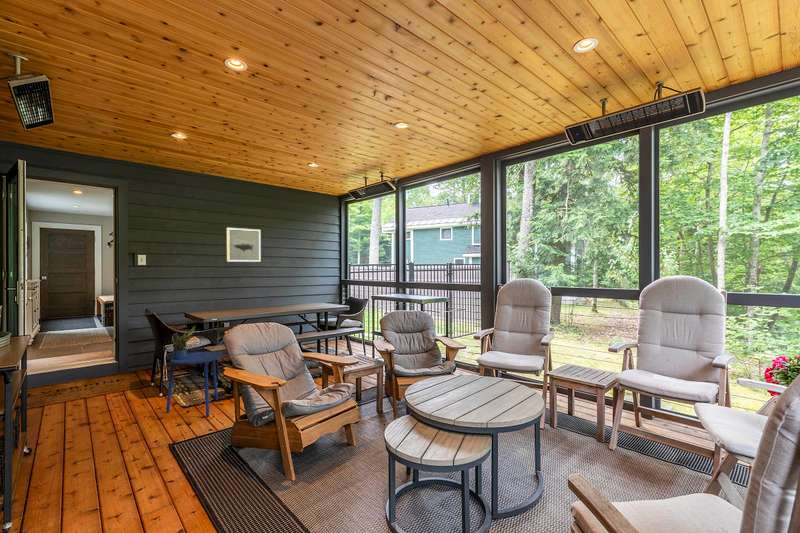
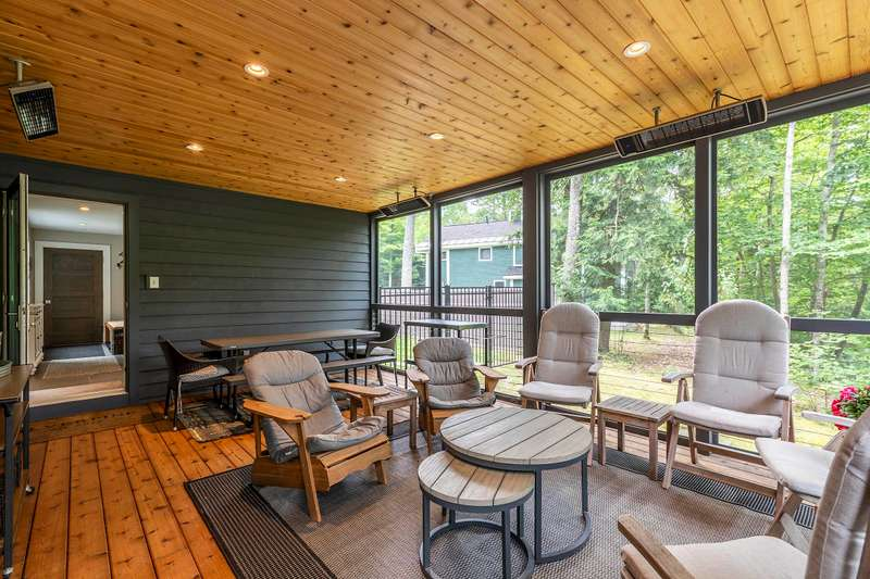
- potted plant [171,324,197,359]
- wall art [226,227,262,263]
- side table [165,351,224,418]
